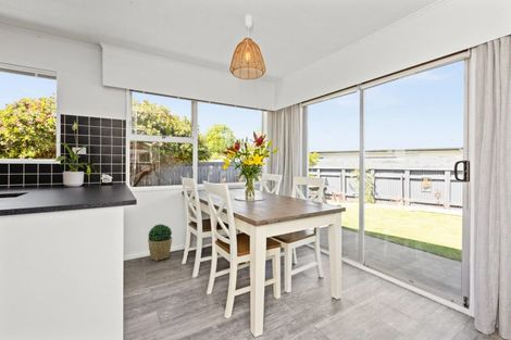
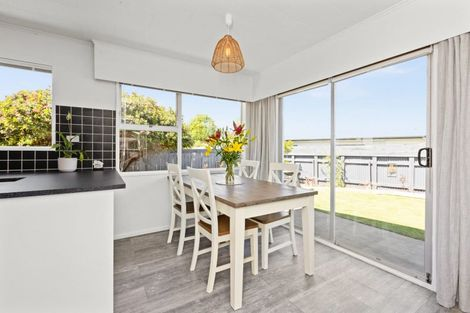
- potted plant [147,223,173,262]
